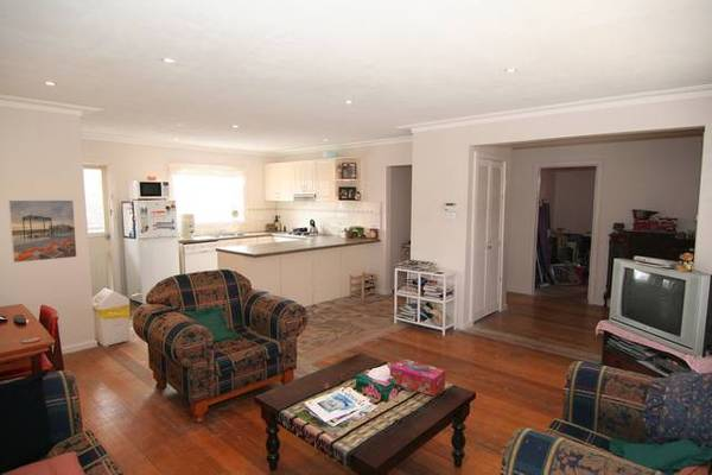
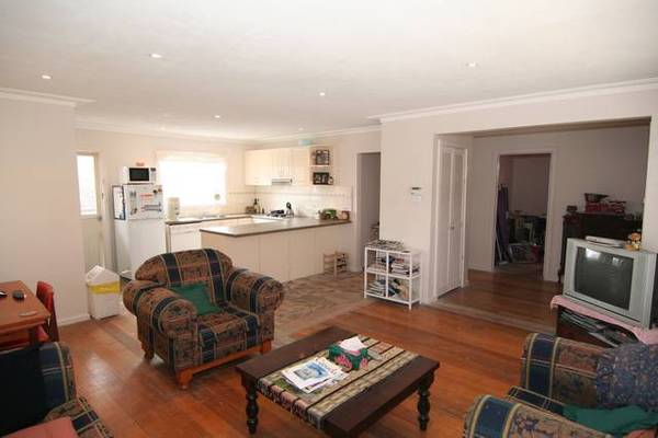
- tissue box [389,357,446,397]
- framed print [7,200,78,264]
